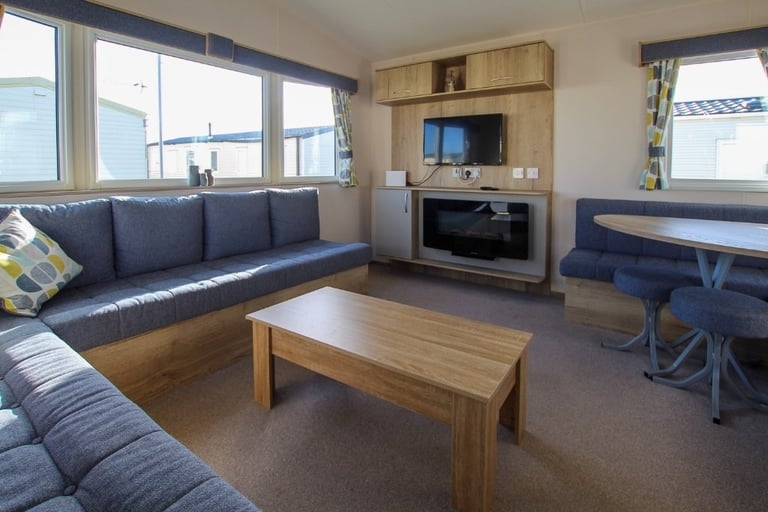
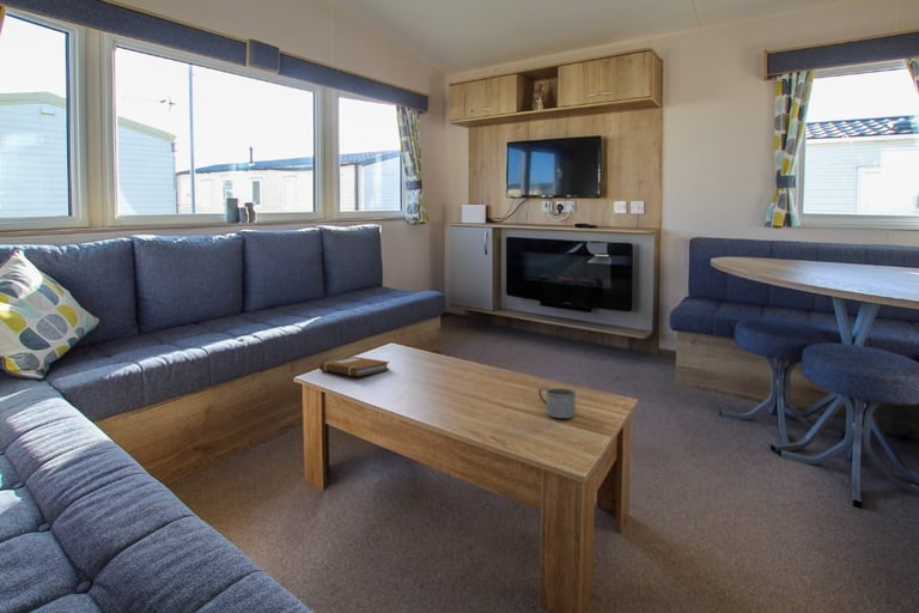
+ mug [537,387,577,419]
+ notebook [318,356,391,377]
